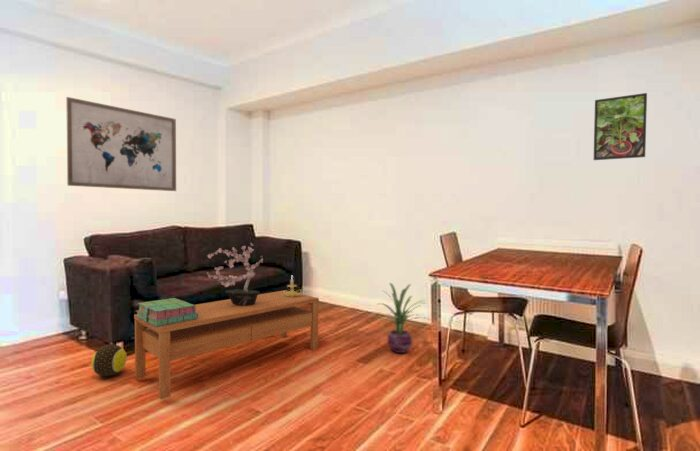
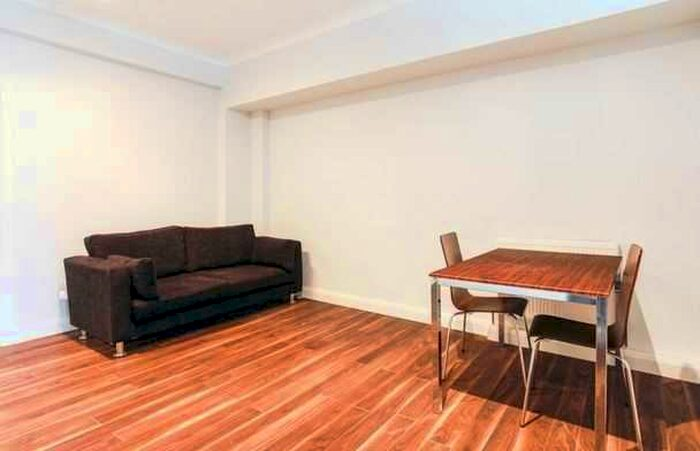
- decorative ball [90,344,128,377]
- potted plant [206,243,264,305]
- candle holder [282,276,303,297]
- stack of books [135,297,198,327]
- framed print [593,92,648,161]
- coffee table [133,289,320,400]
- decorative plant [366,282,432,354]
- wall art [65,96,177,192]
